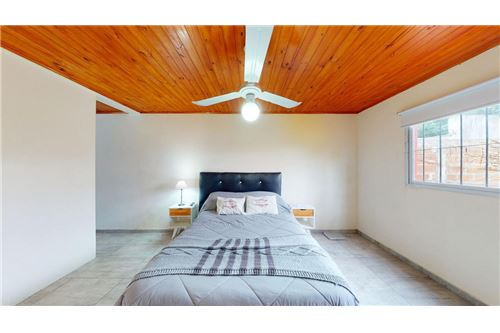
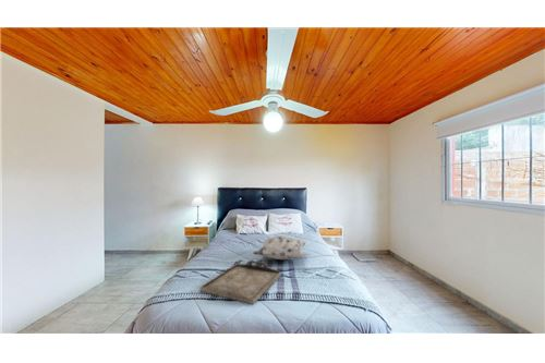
+ decorative pillow [252,234,307,261]
+ serving tray [199,259,282,305]
